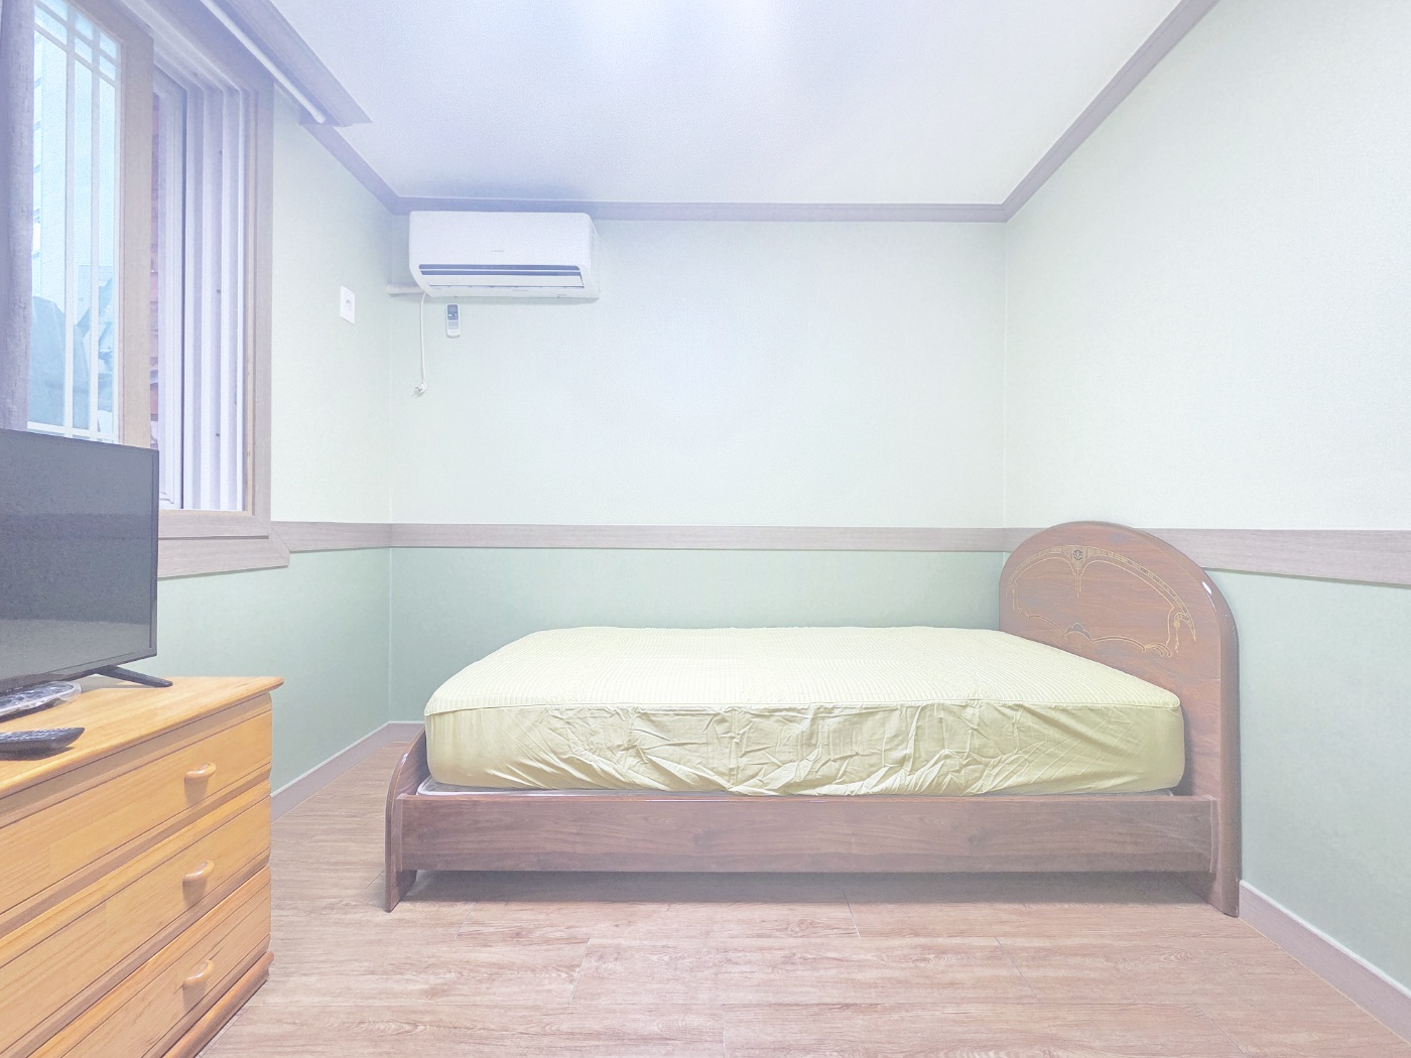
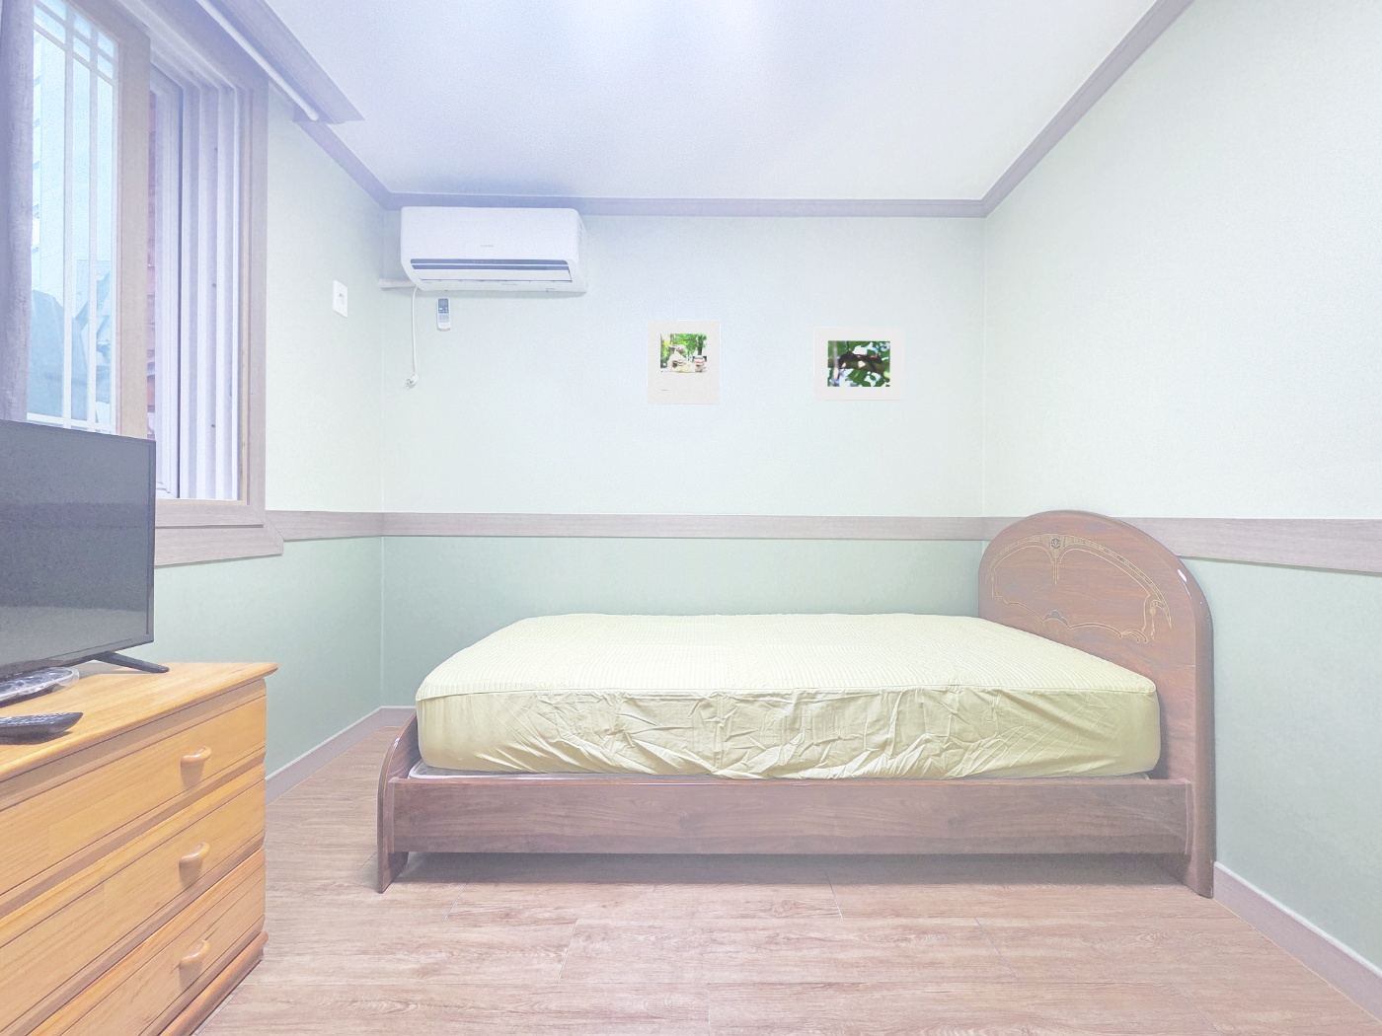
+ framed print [813,326,904,402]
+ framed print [645,319,721,406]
